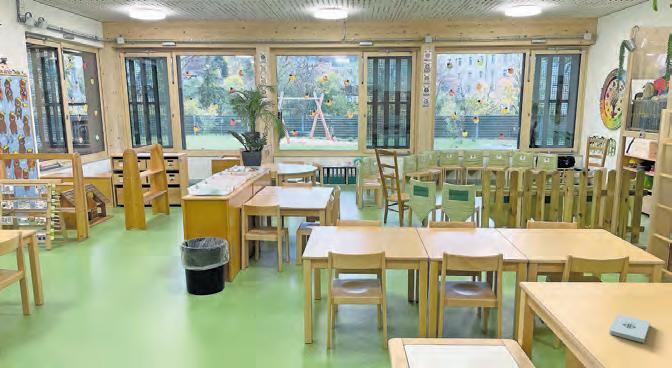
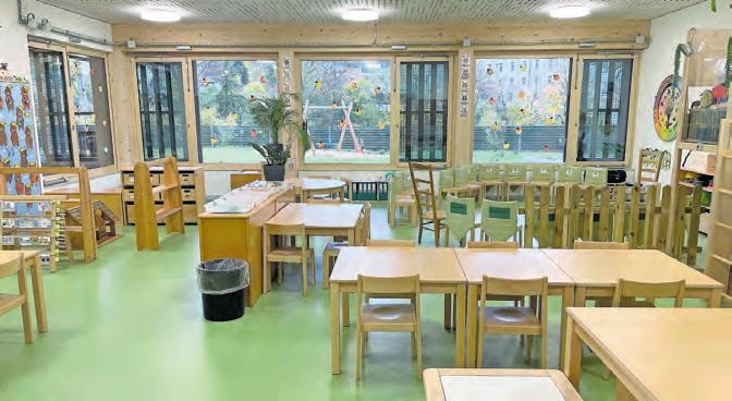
- notepad [608,313,651,344]
